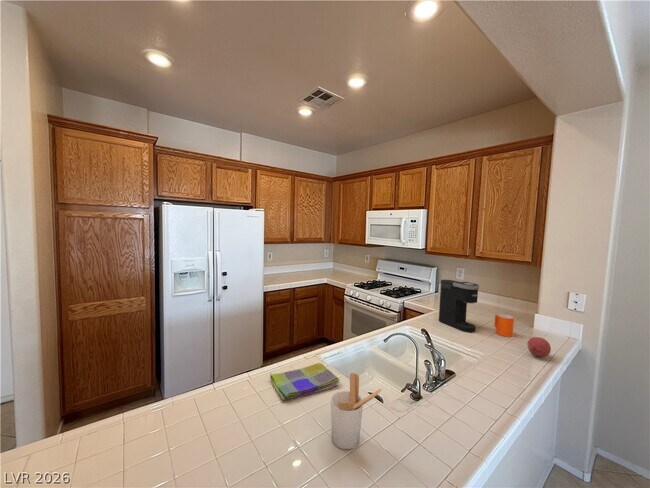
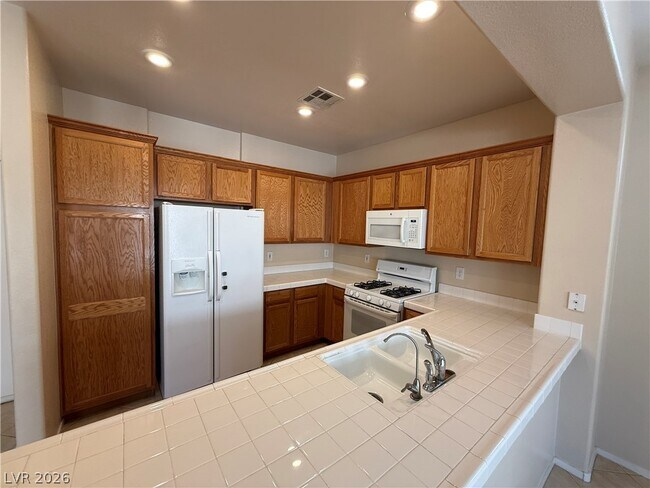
- utensil holder [330,372,383,450]
- dish towel [269,362,341,401]
- coffee maker [438,279,480,333]
- mug [493,313,515,338]
- fruit [526,336,552,358]
